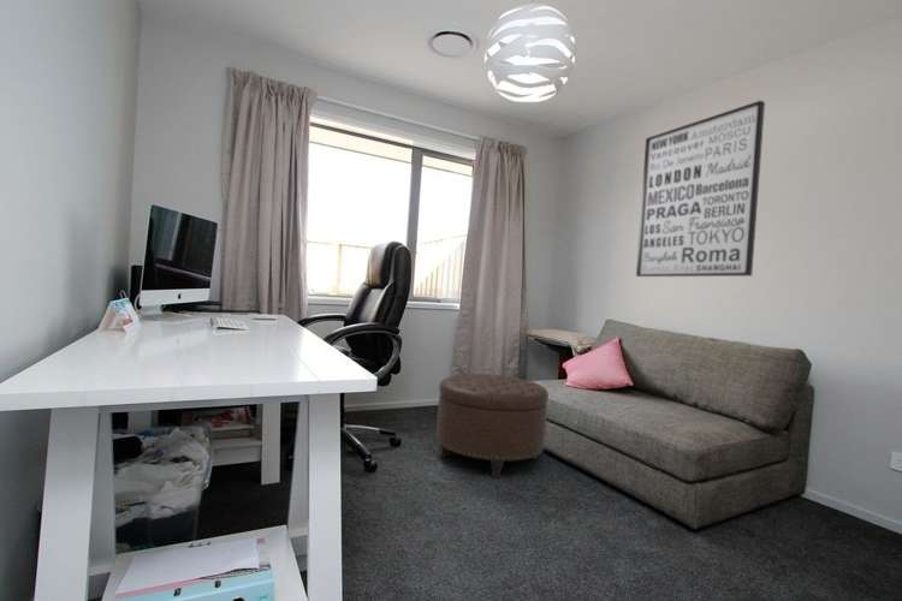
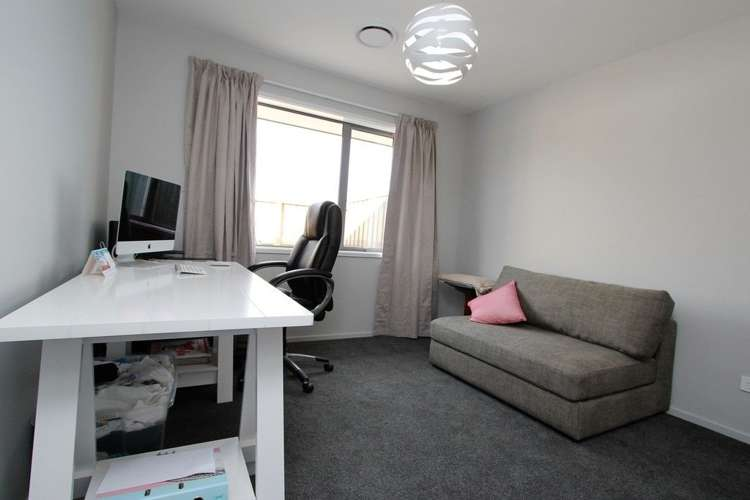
- ottoman [435,373,550,478]
- wall art [635,100,766,278]
